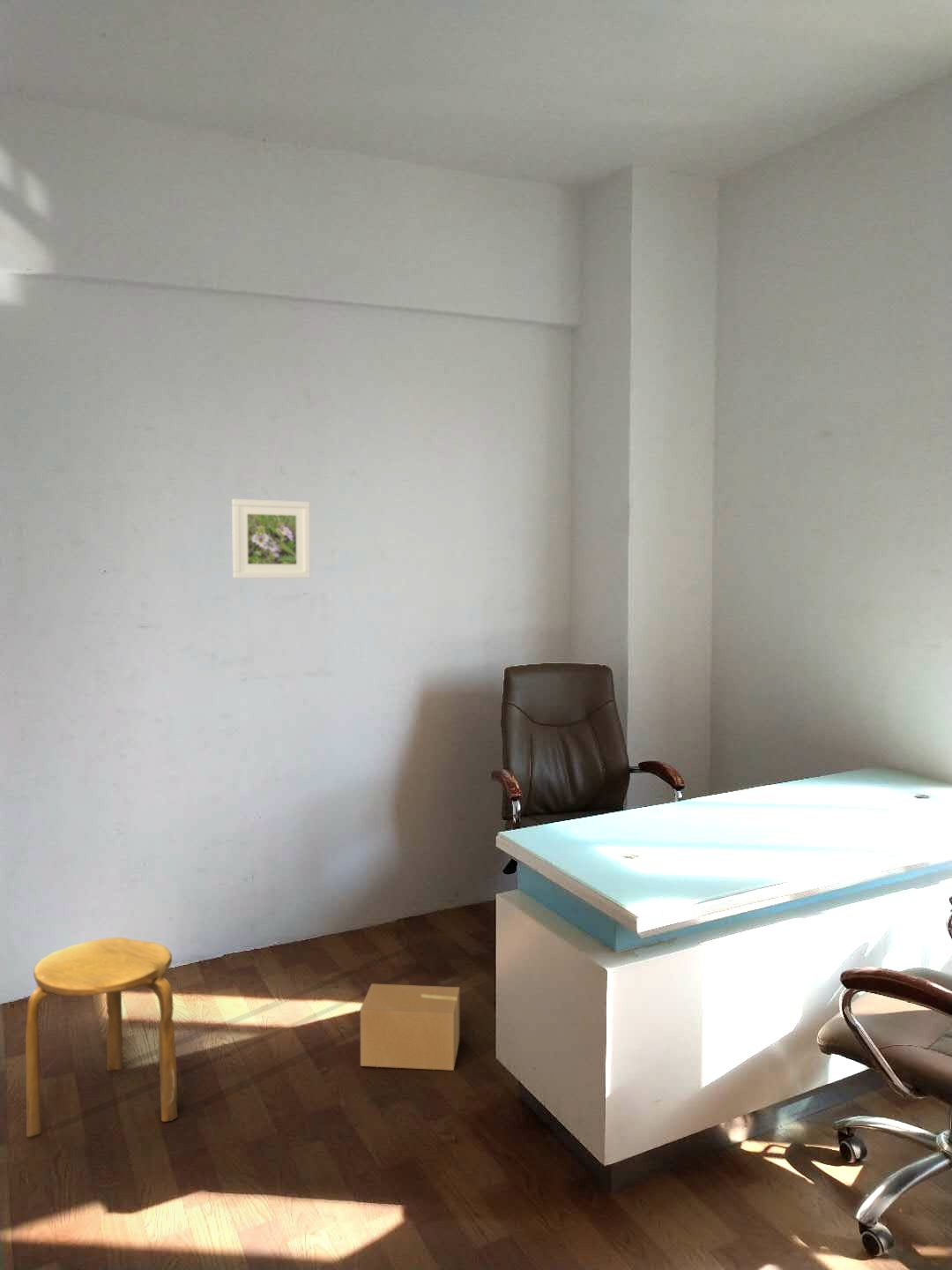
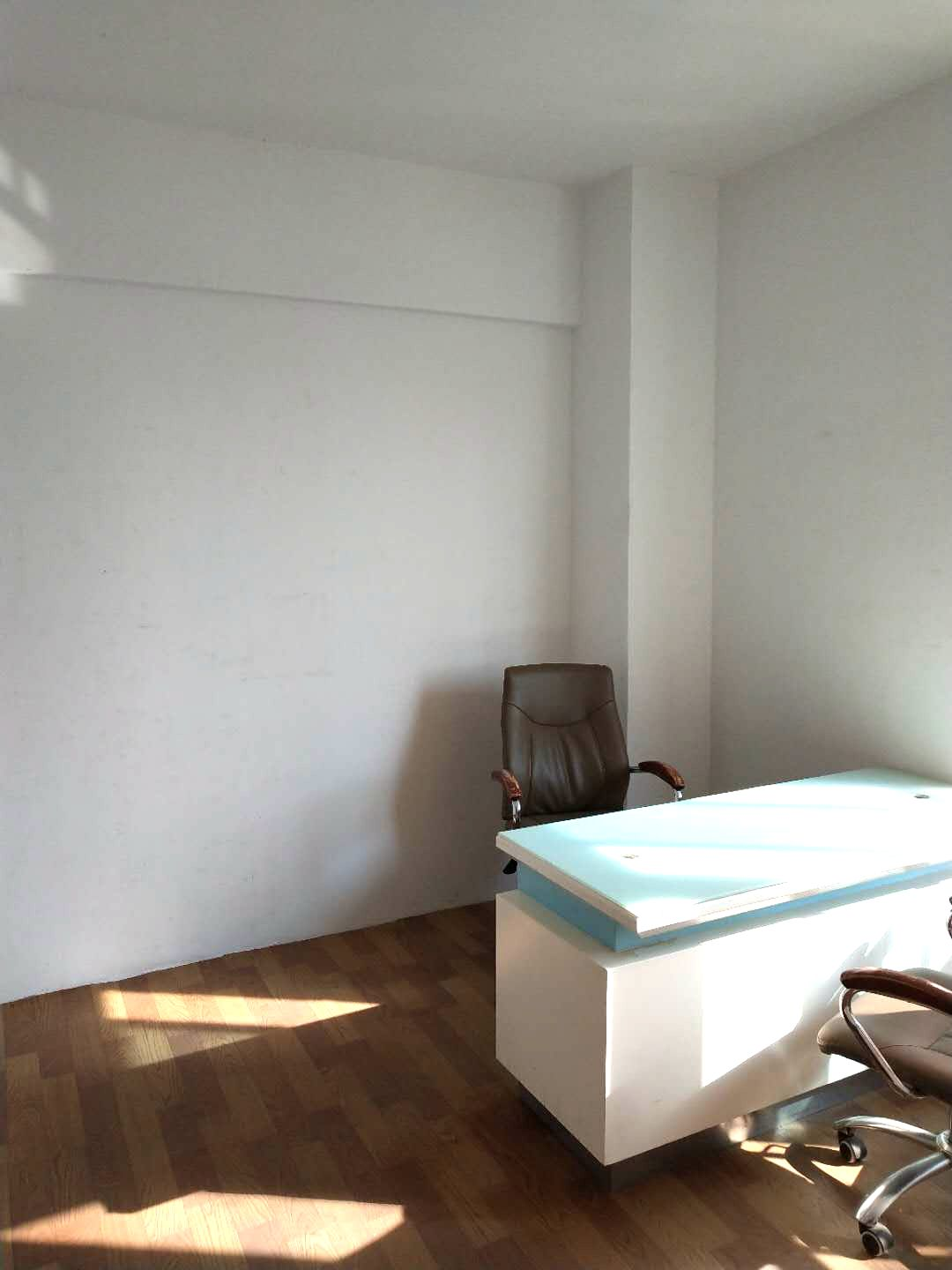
- stool [25,937,179,1138]
- cardboard box [360,982,460,1072]
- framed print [231,498,311,579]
